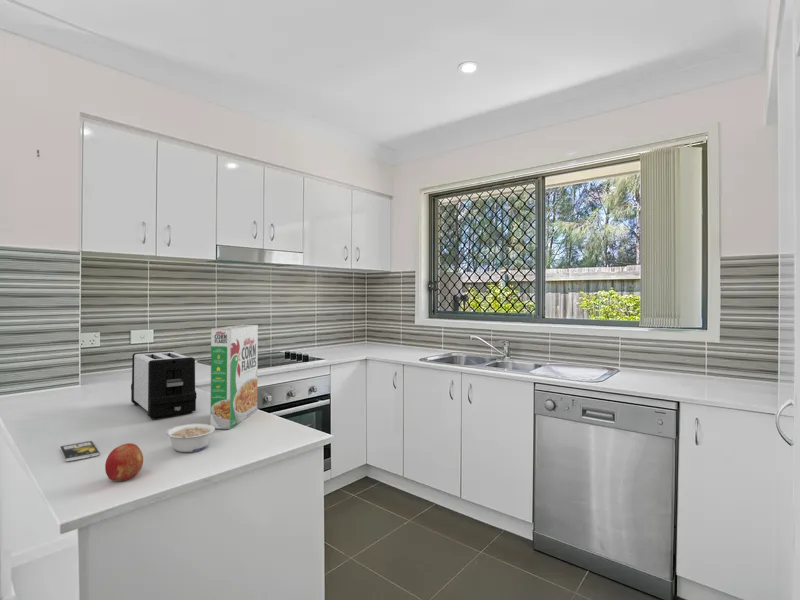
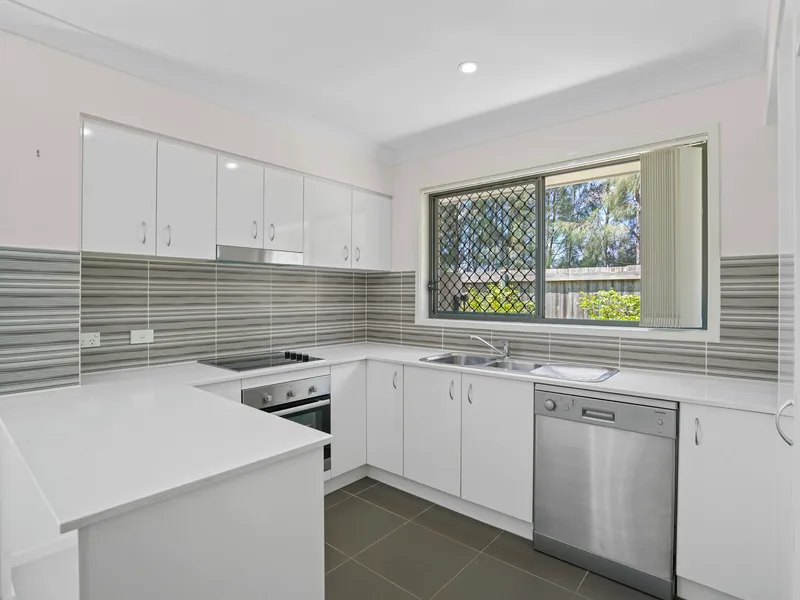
- legume [165,423,216,453]
- toaster [130,350,198,420]
- cereal box [209,324,259,430]
- fruit [104,442,144,482]
- smartphone [59,440,100,462]
